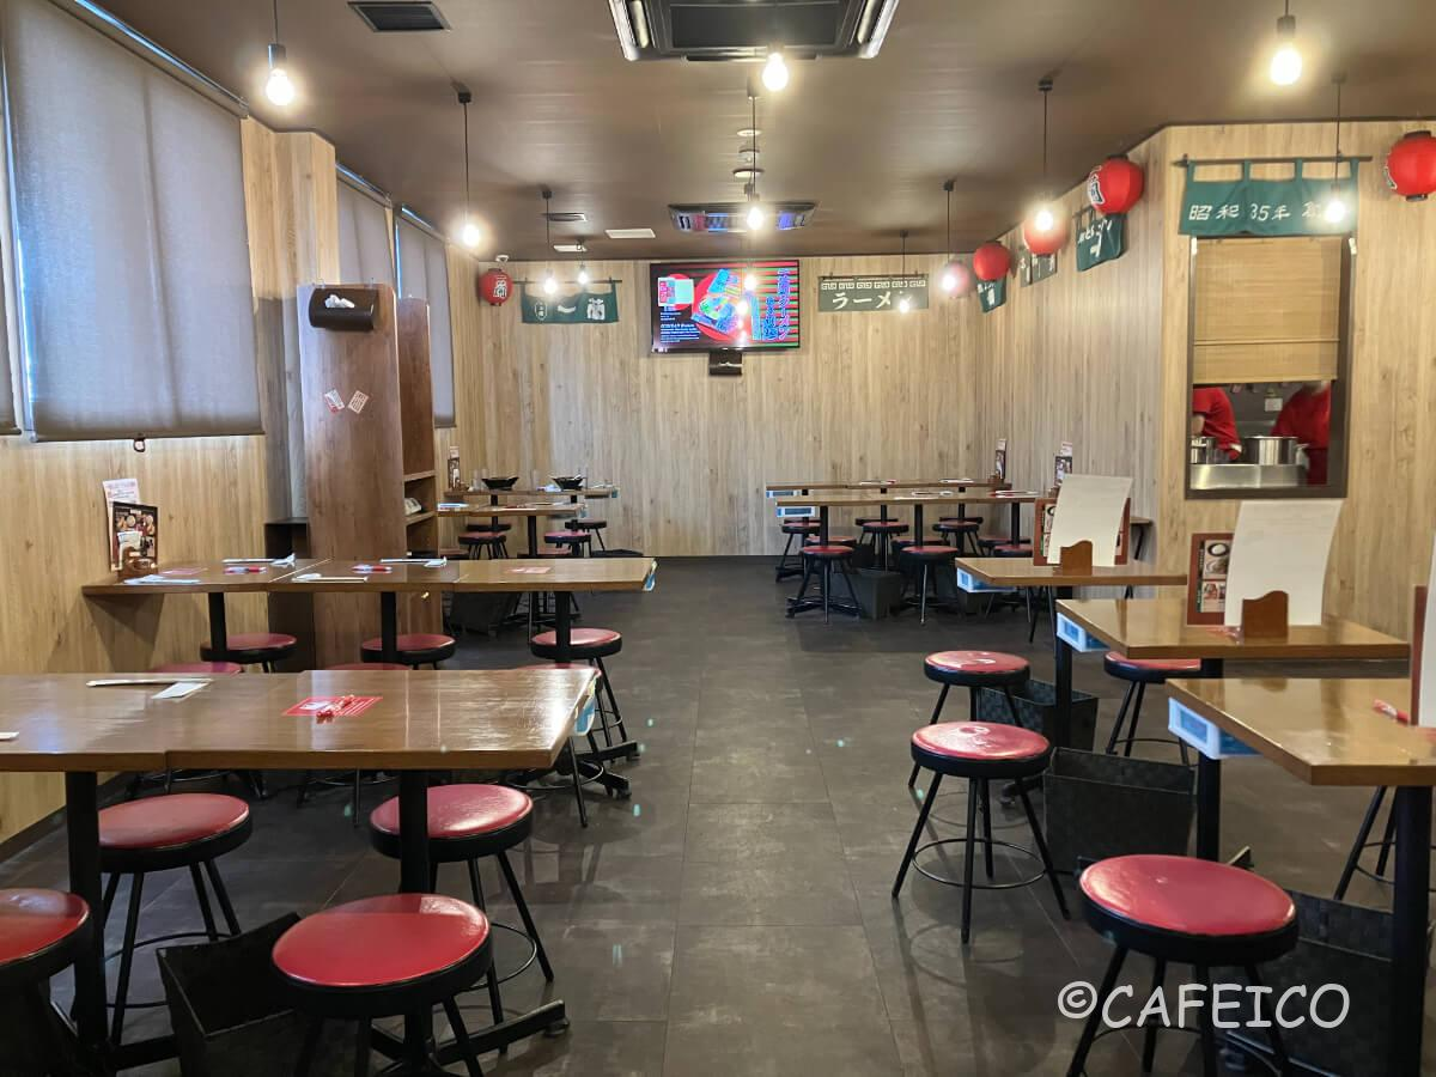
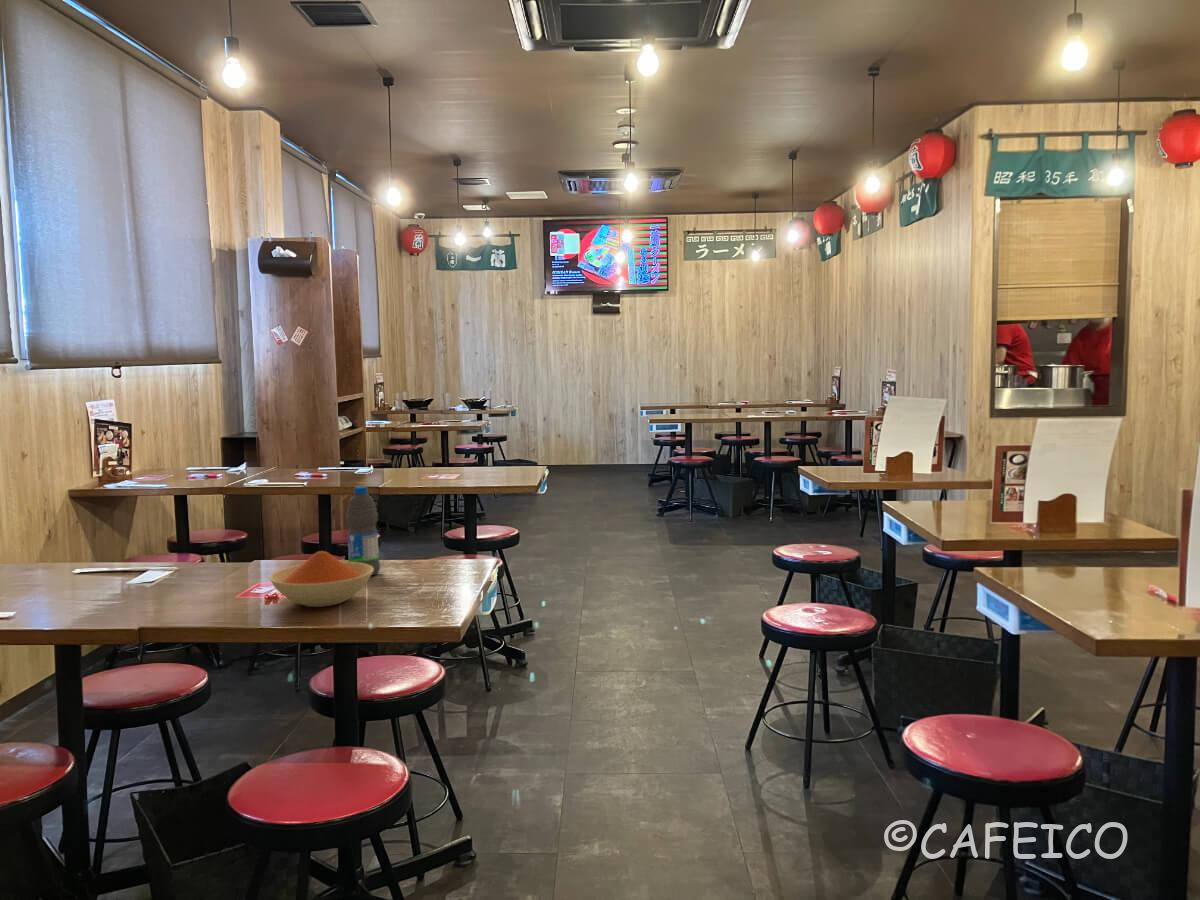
+ bowl [268,550,374,608]
+ water bottle [345,485,381,576]
